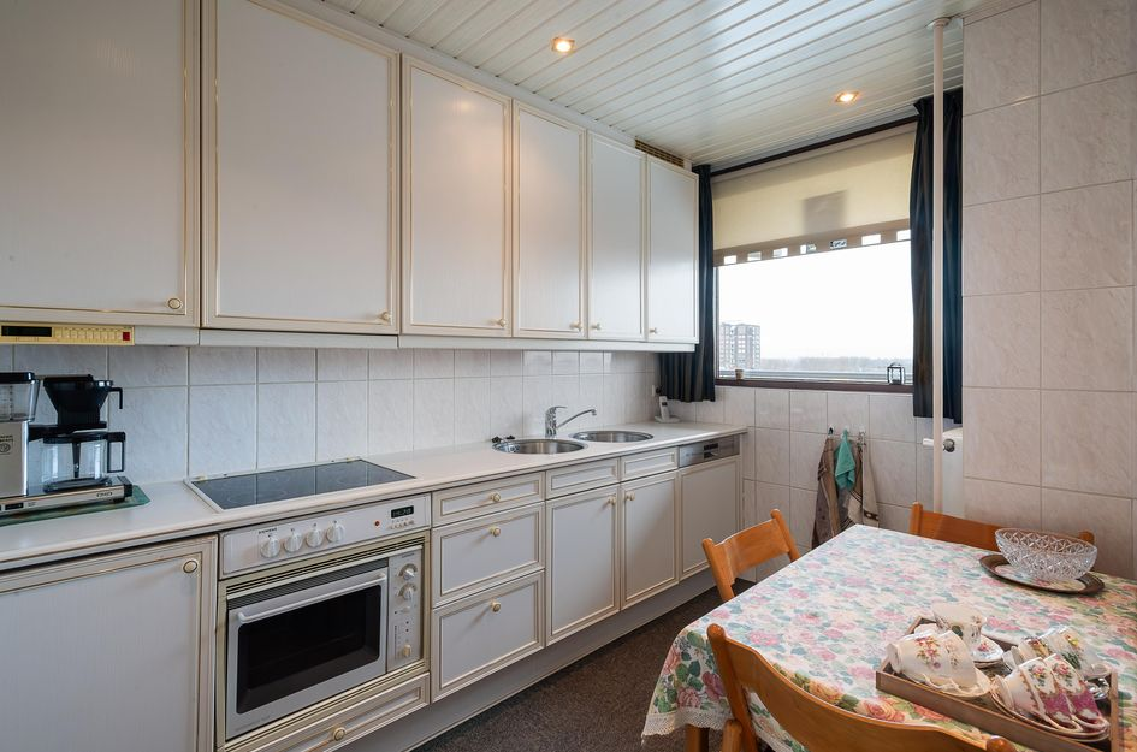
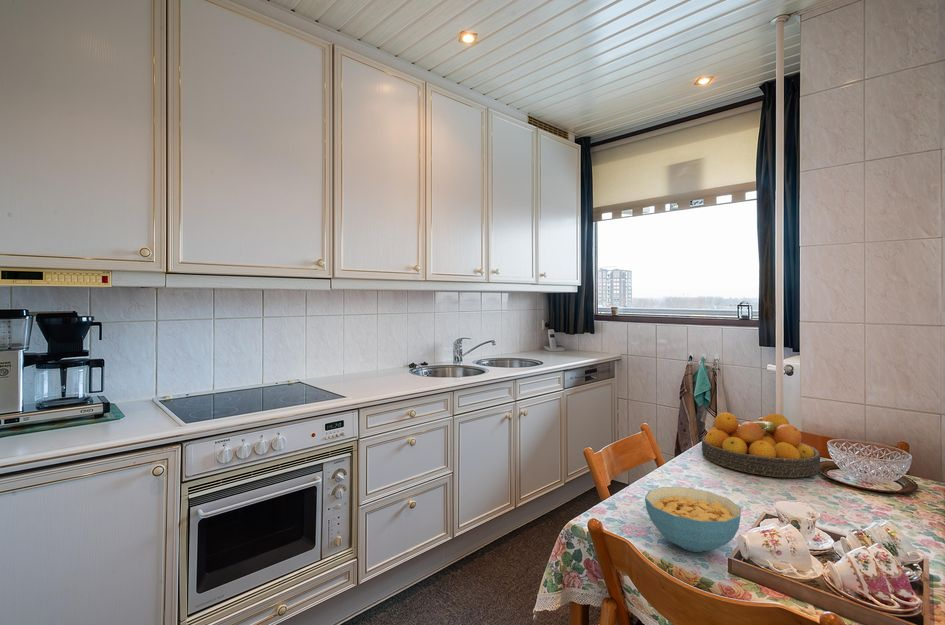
+ cereal bowl [644,486,742,553]
+ fruit bowl [701,411,822,479]
